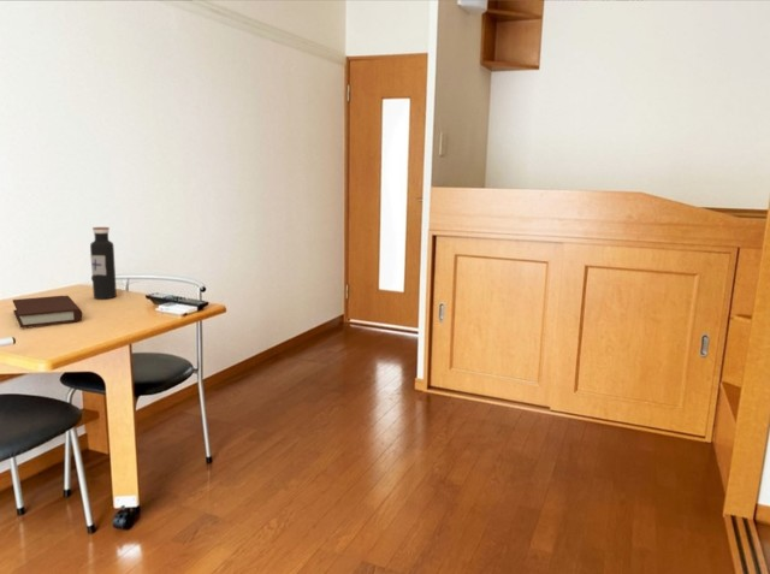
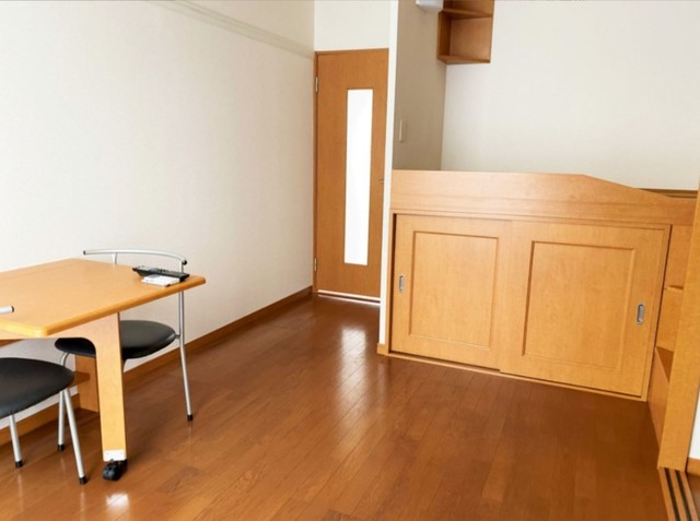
- water bottle [89,226,118,300]
- book [12,295,83,329]
